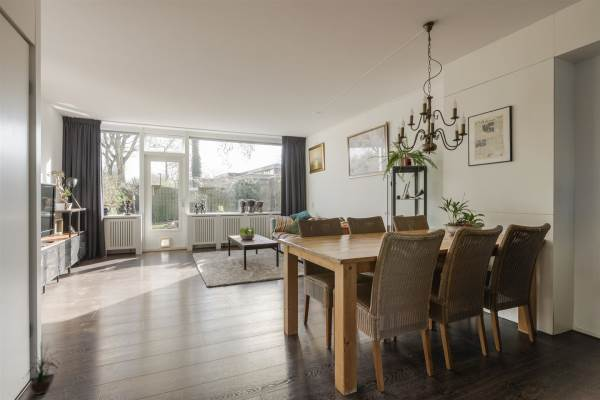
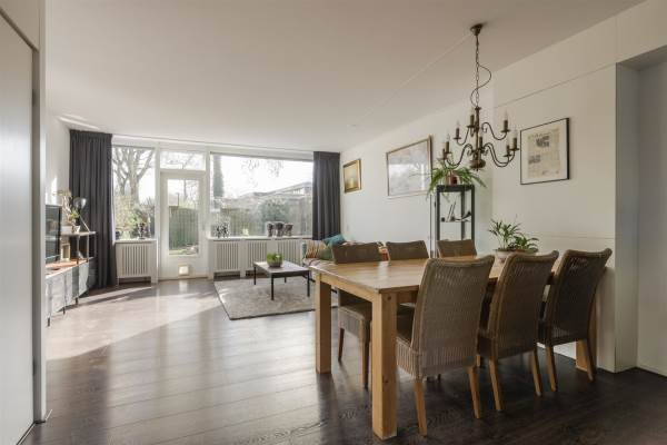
- potted plant [23,335,63,396]
